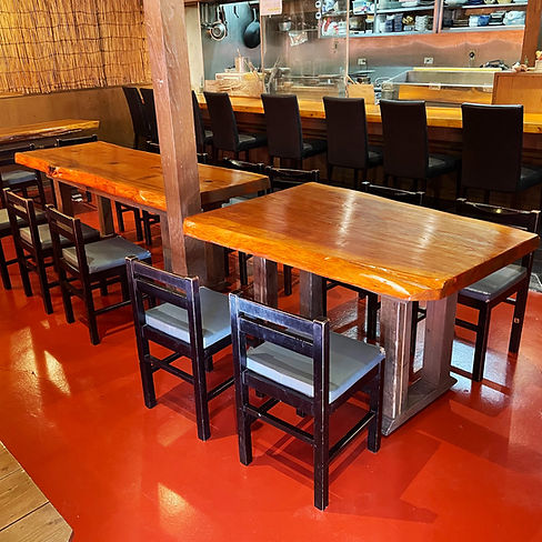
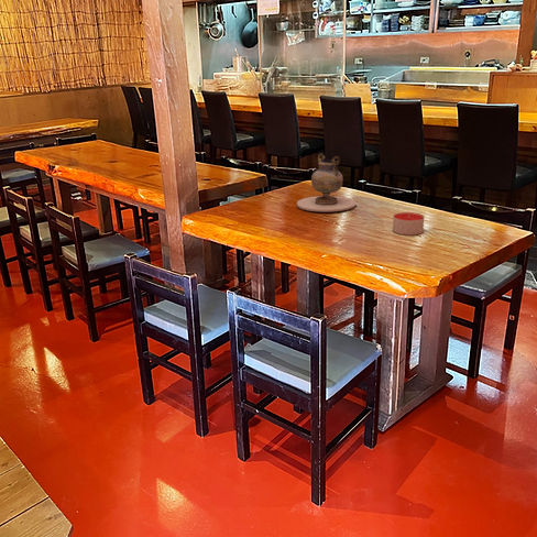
+ decorative vase [296,152,357,212]
+ candle [392,211,425,237]
